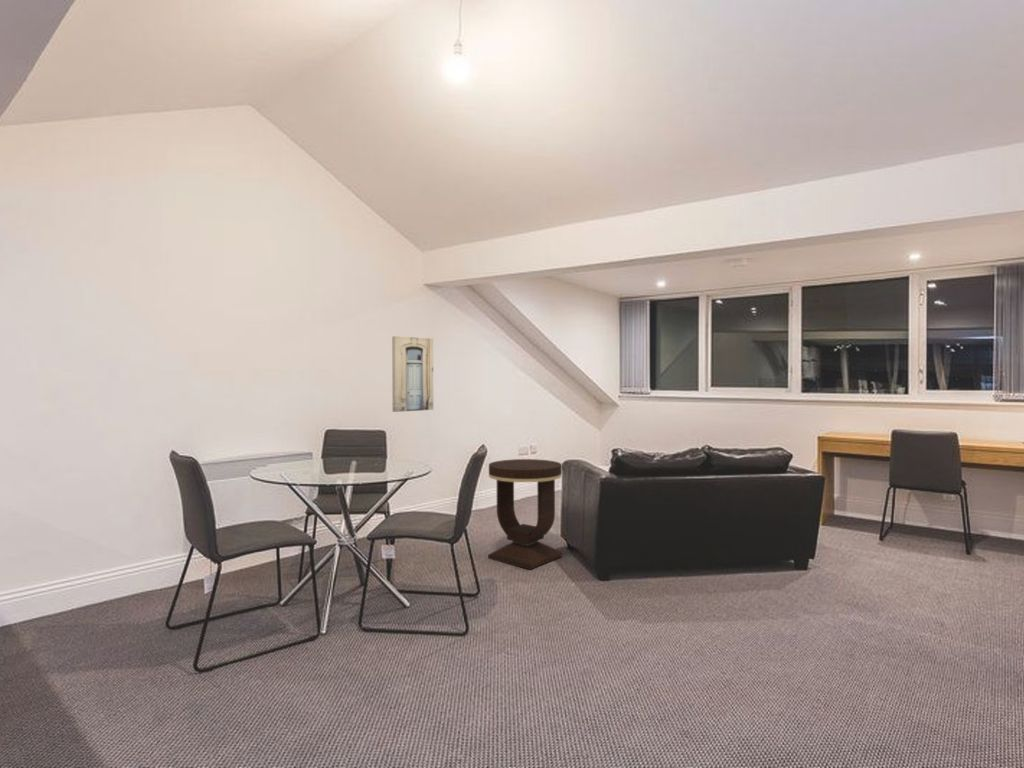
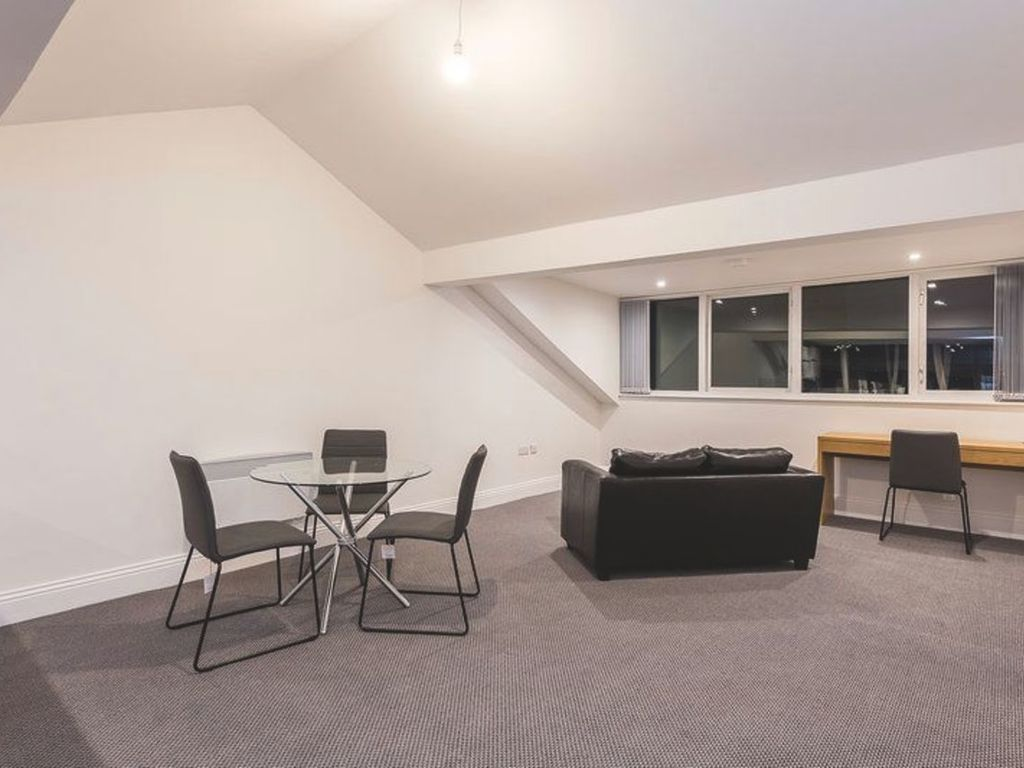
- wall art [391,335,434,413]
- side table [487,458,563,571]
